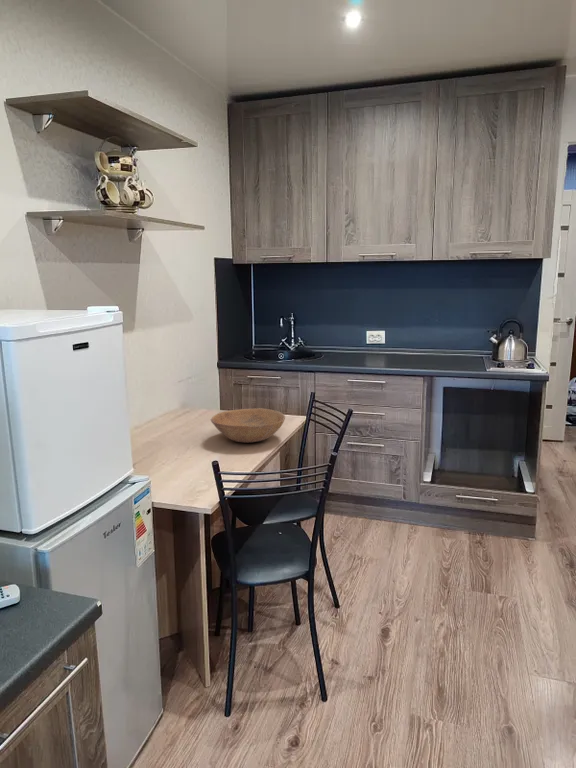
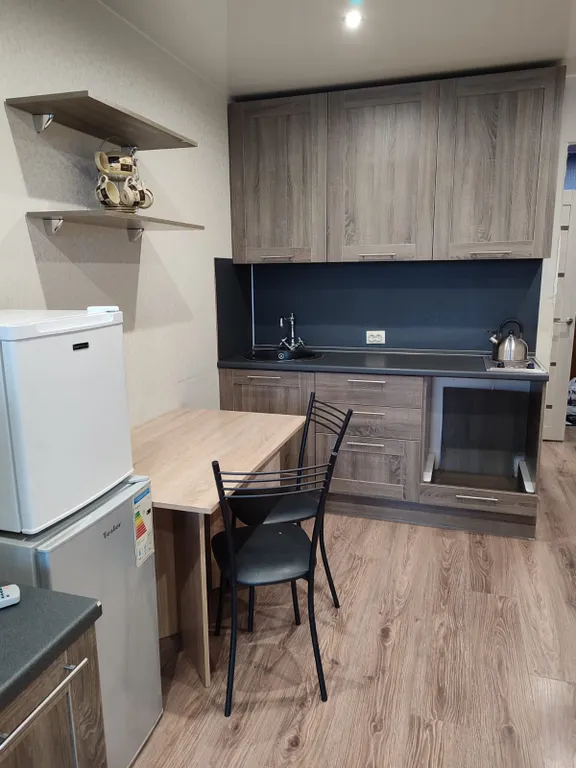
- bowl [209,407,286,443]
